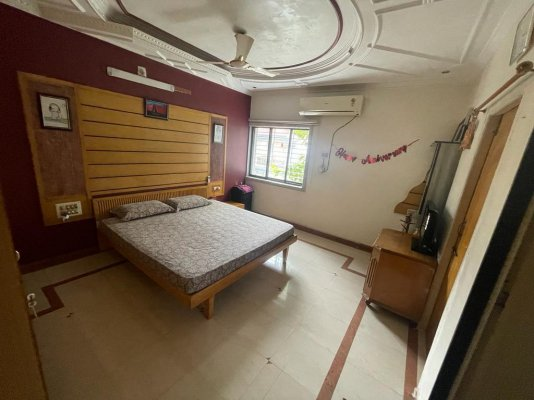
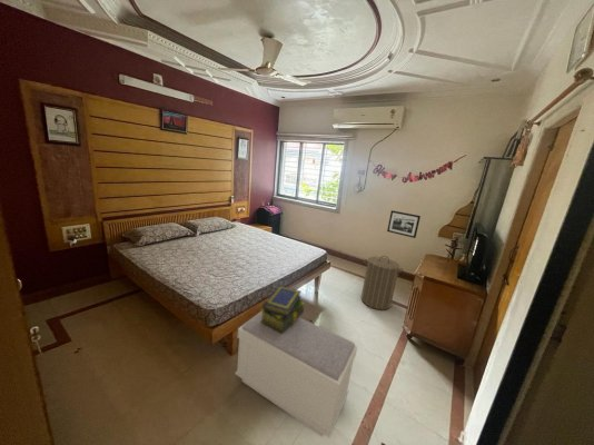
+ picture frame [386,209,422,239]
+ stack of books [259,285,306,334]
+ bench [235,312,358,439]
+ laundry hamper [360,255,404,310]
